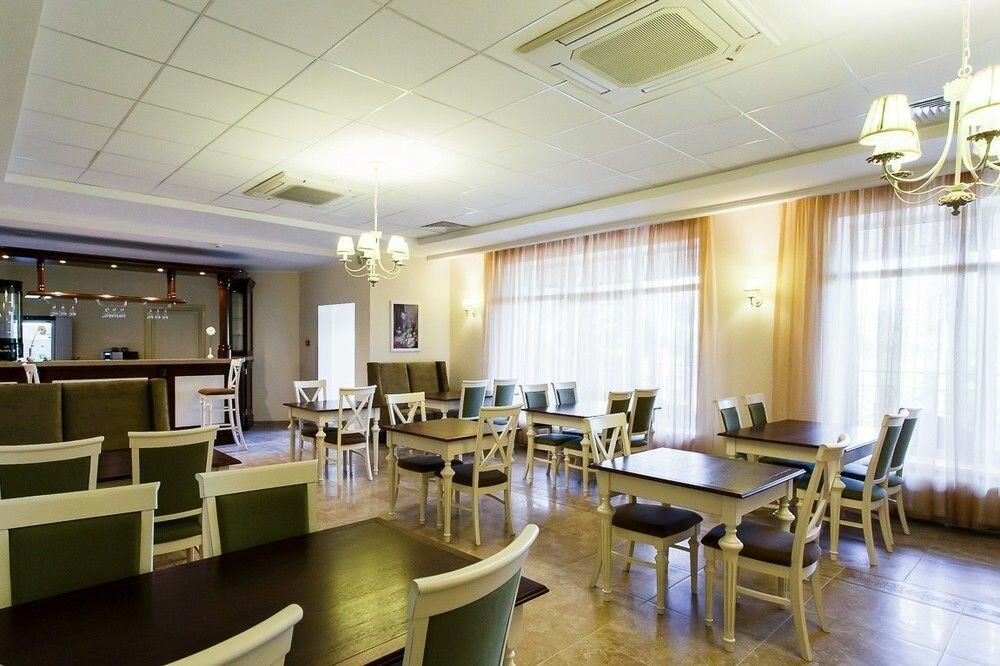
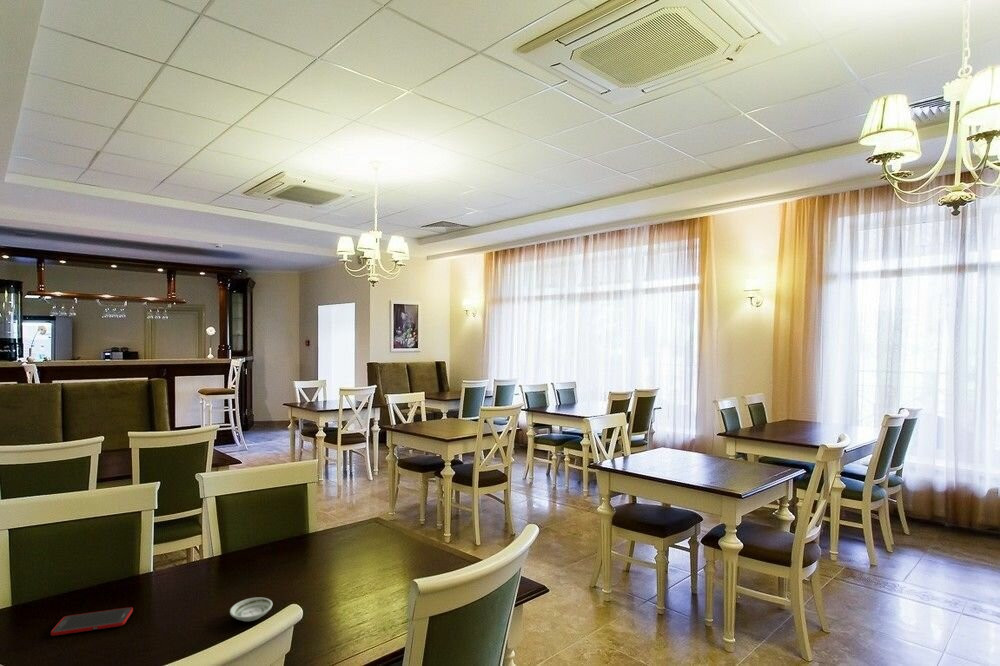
+ cell phone [50,606,134,637]
+ saucer [229,597,273,622]
